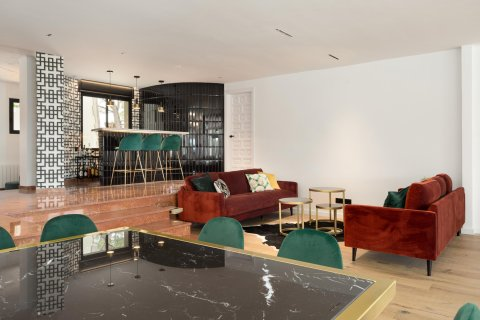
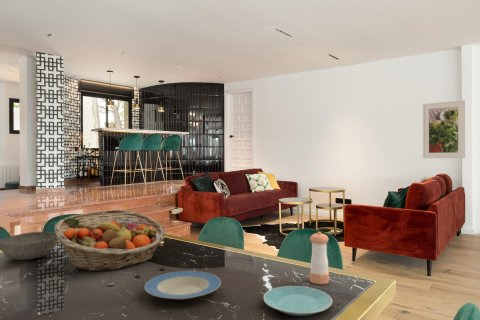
+ plate [144,270,222,300]
+ pepper shaker [309,231,330,285]
+ fruit basket [54,209,167,272]
+ bowl [0,231,59,261]
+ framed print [422,99,466,159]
+ plate [262,285,333,317]
